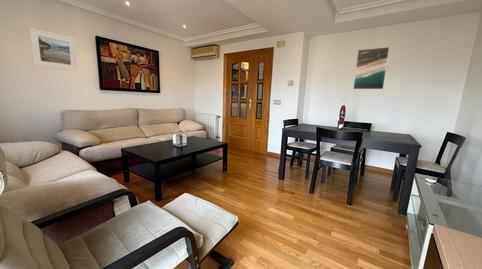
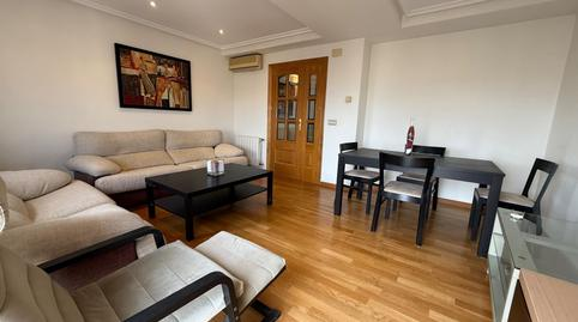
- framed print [28,27,79,72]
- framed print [352,46,390,90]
